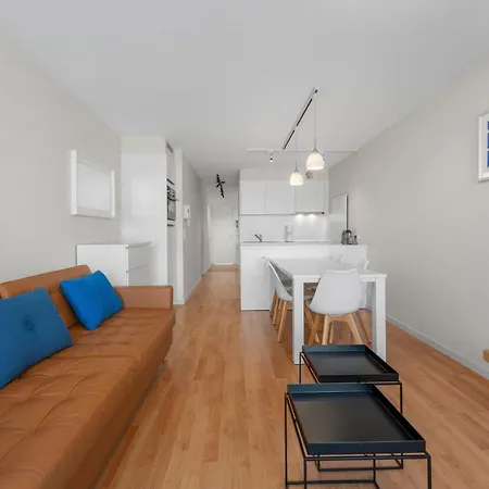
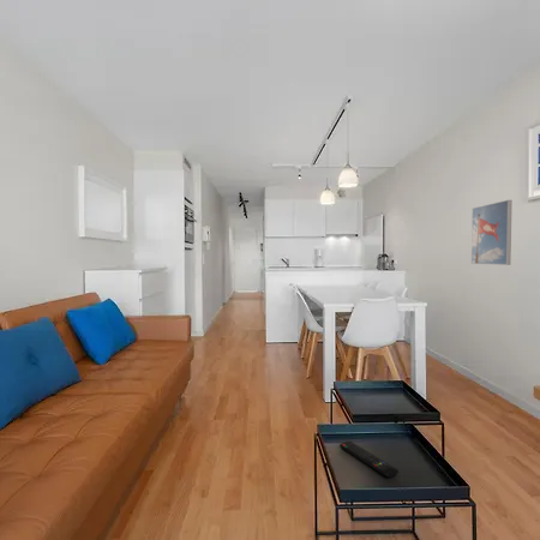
+ remote control [338,440,400,479]
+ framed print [470,199,514,266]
